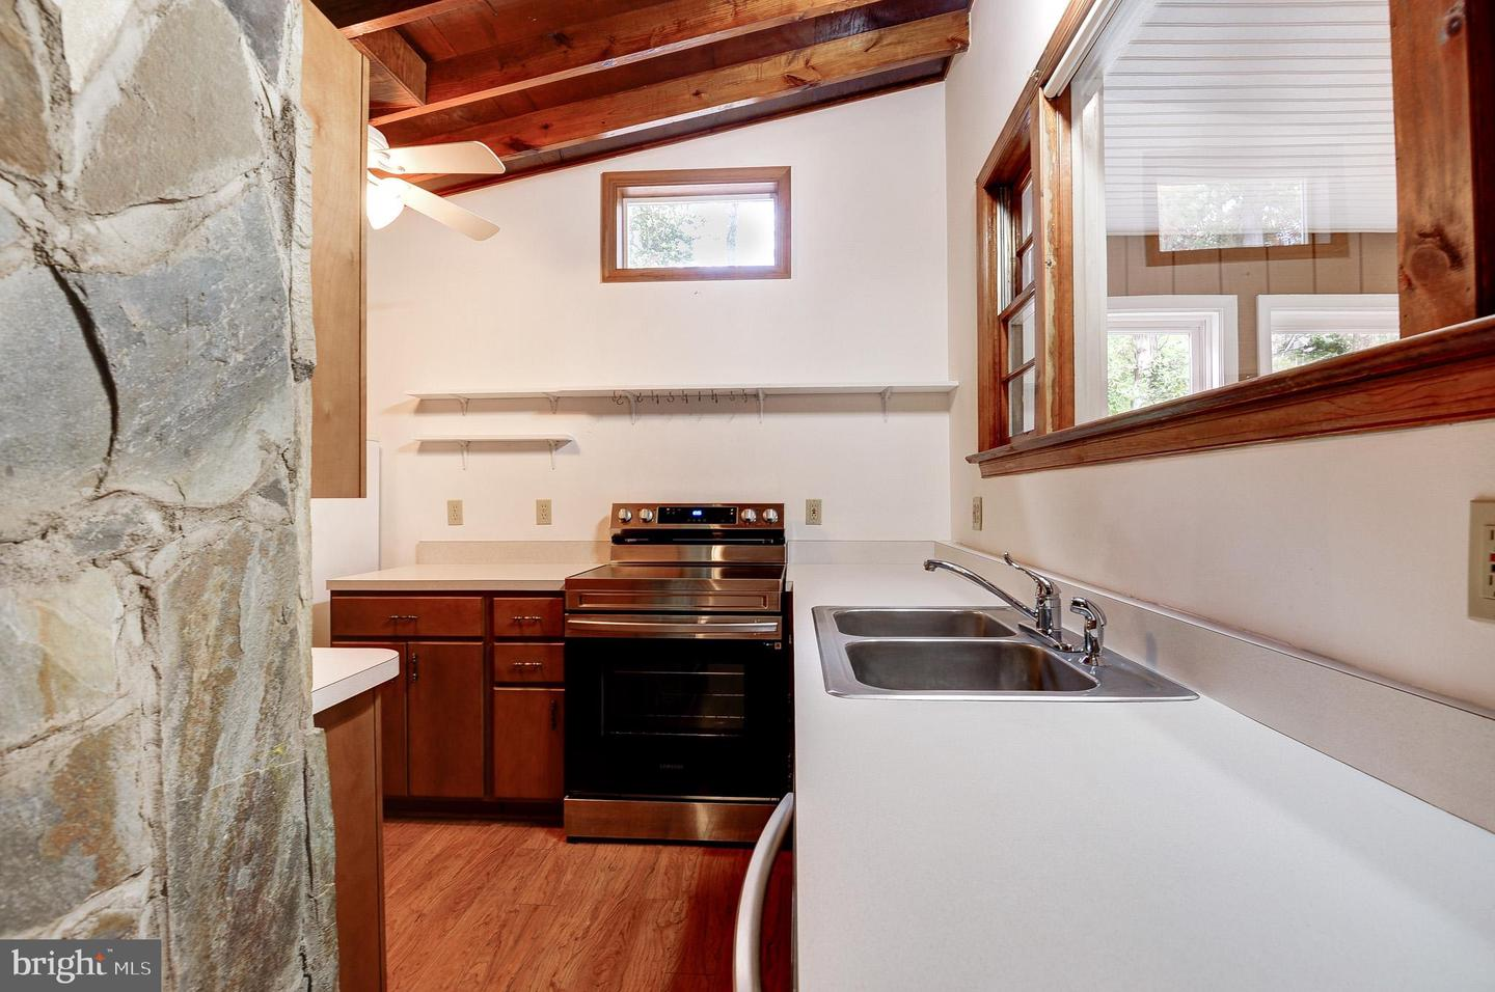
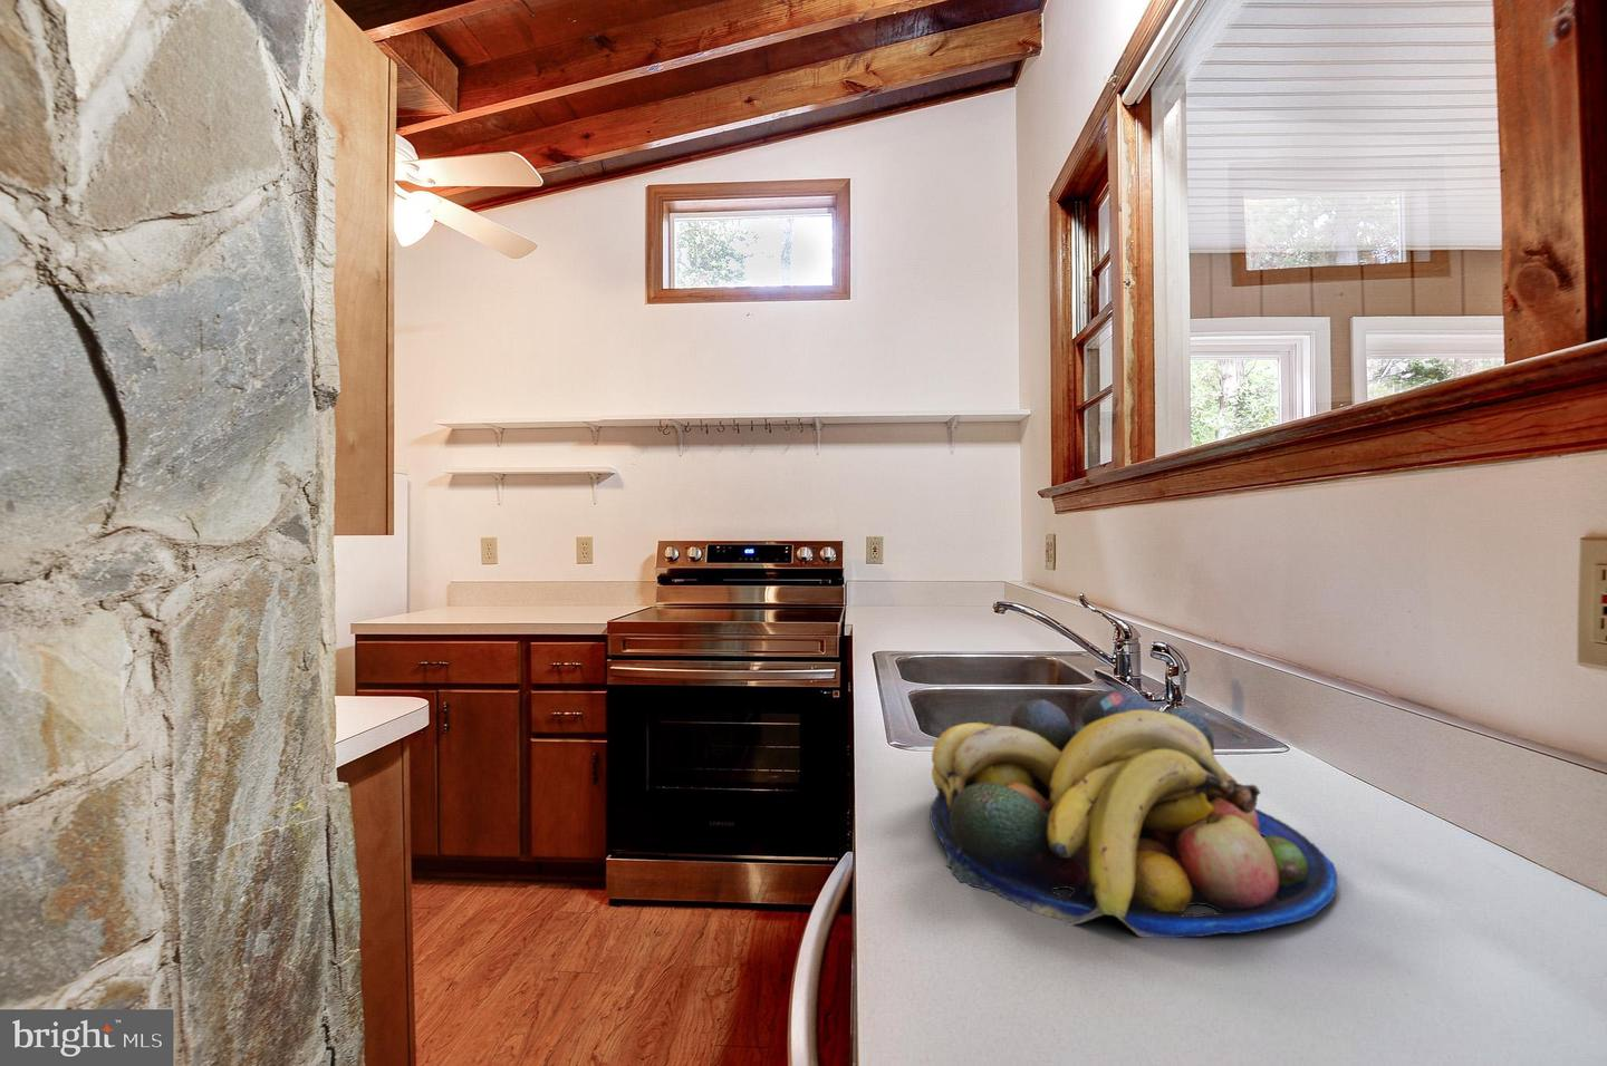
+ fruit bowl [928,688,1339,939]
